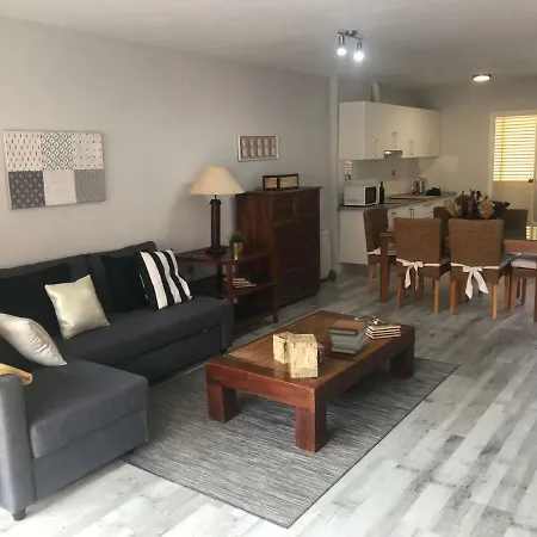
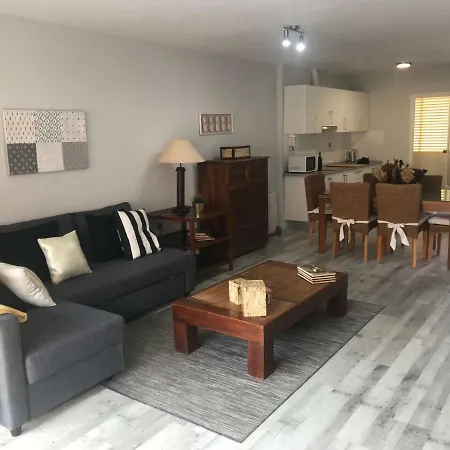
- book stack [327,317,371,356]
